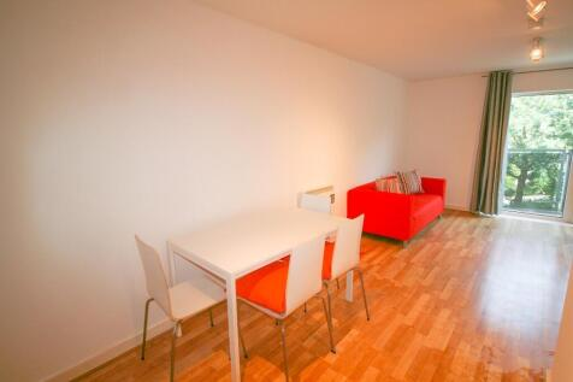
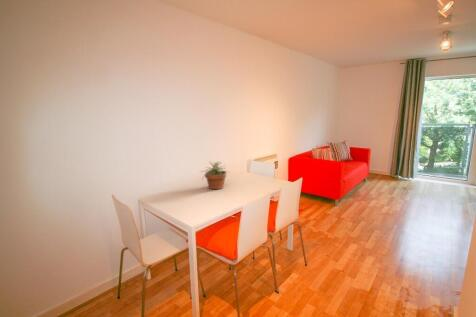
+ potted plant [198,160,231,190]
